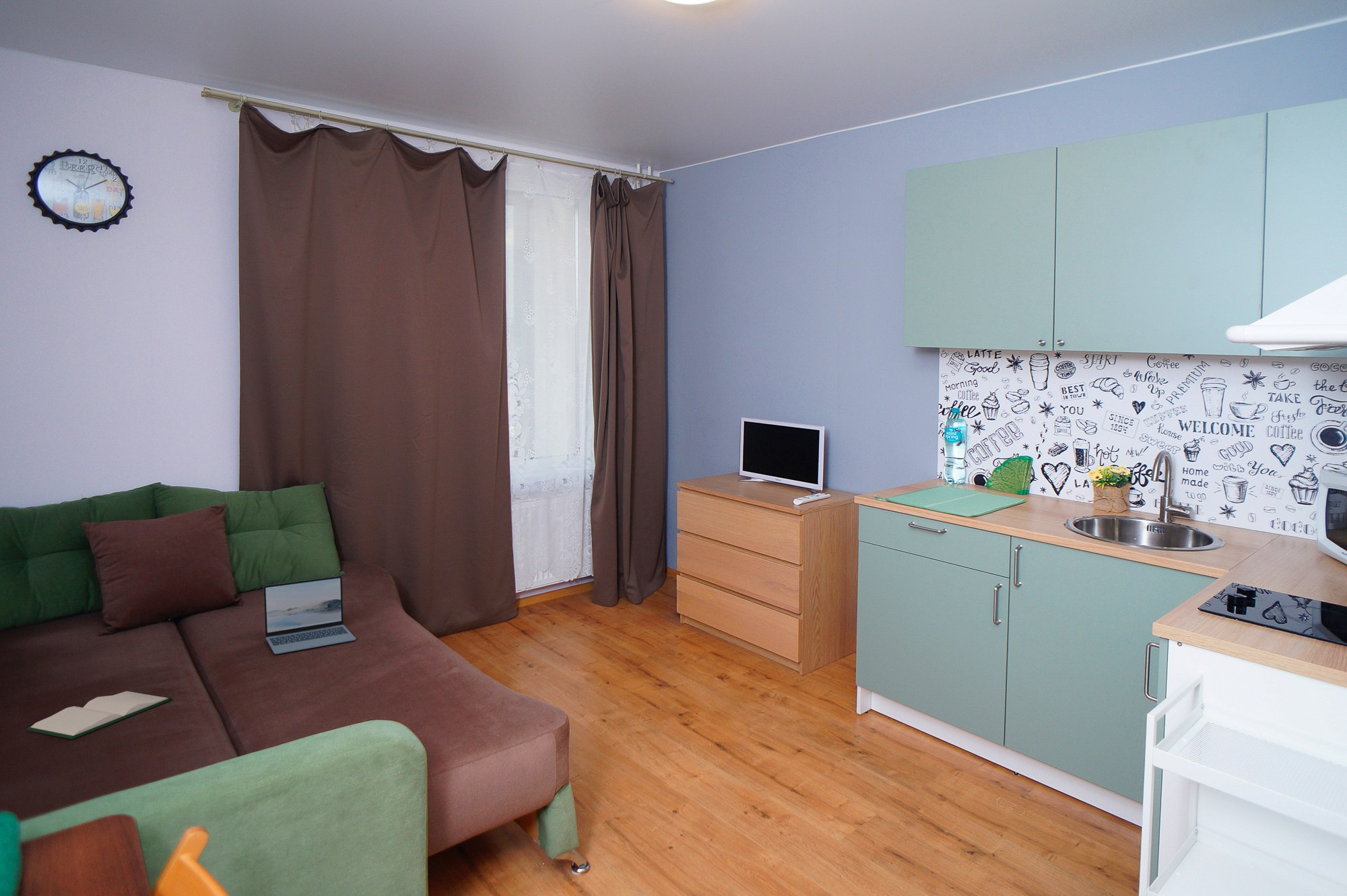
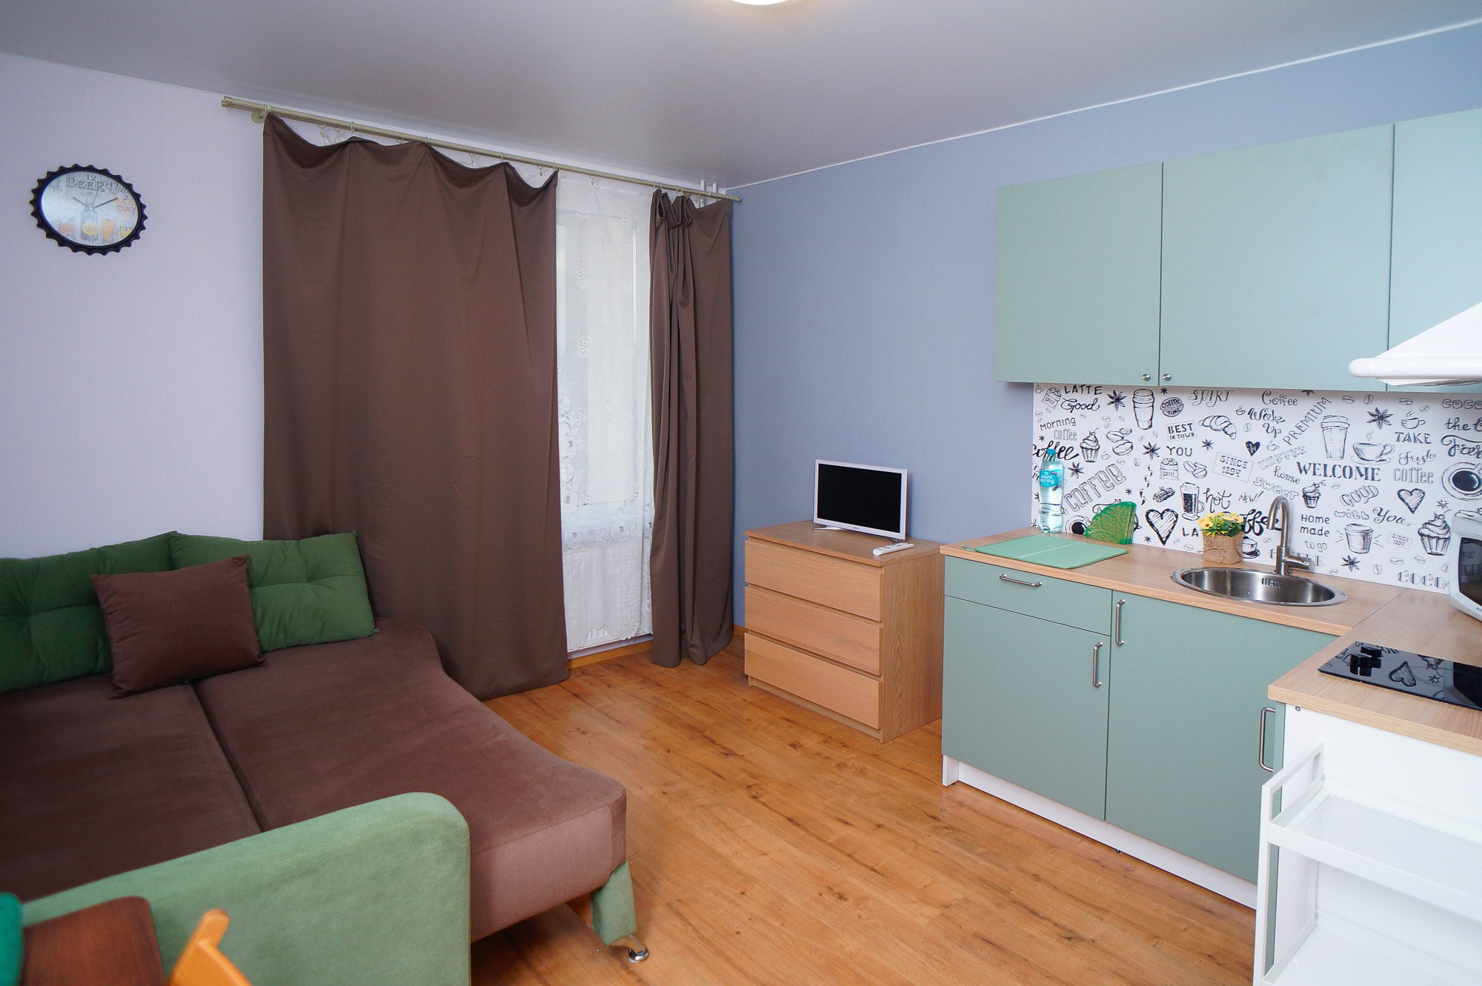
- laptop [263,576,356,655]
- hardback book [27,690,172,740]
